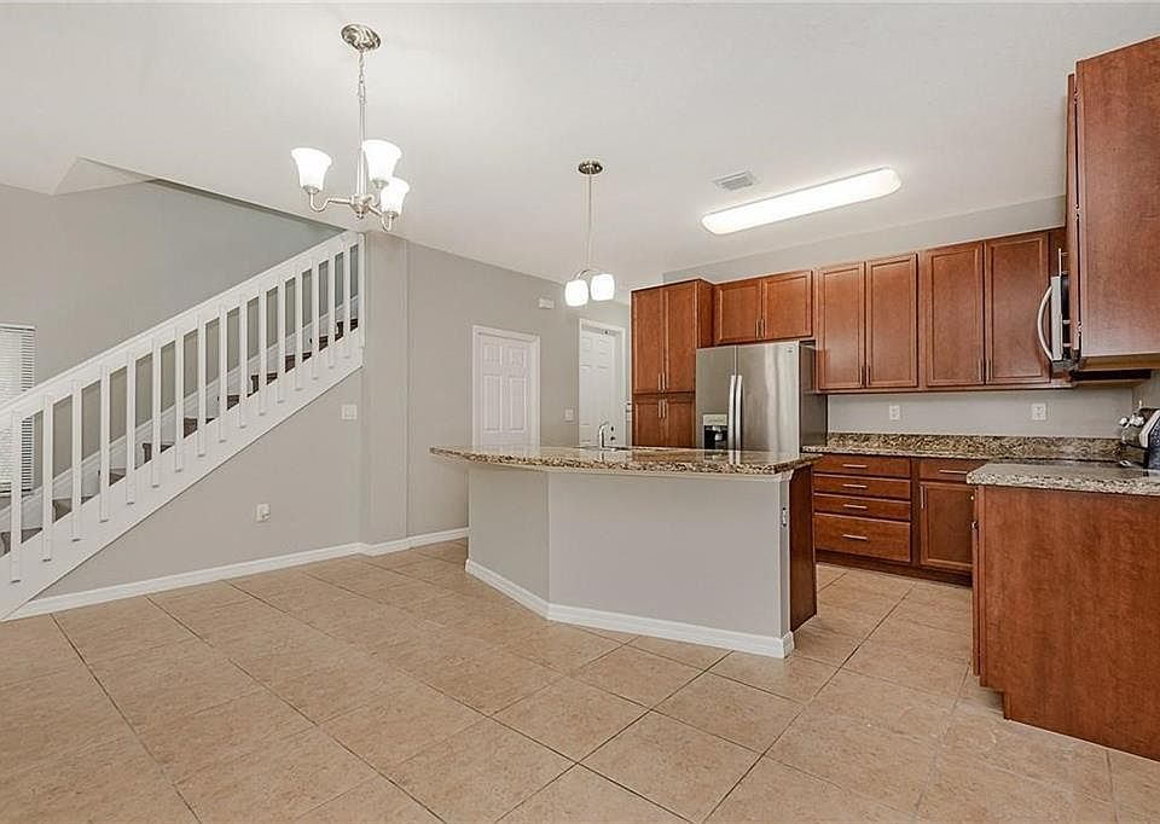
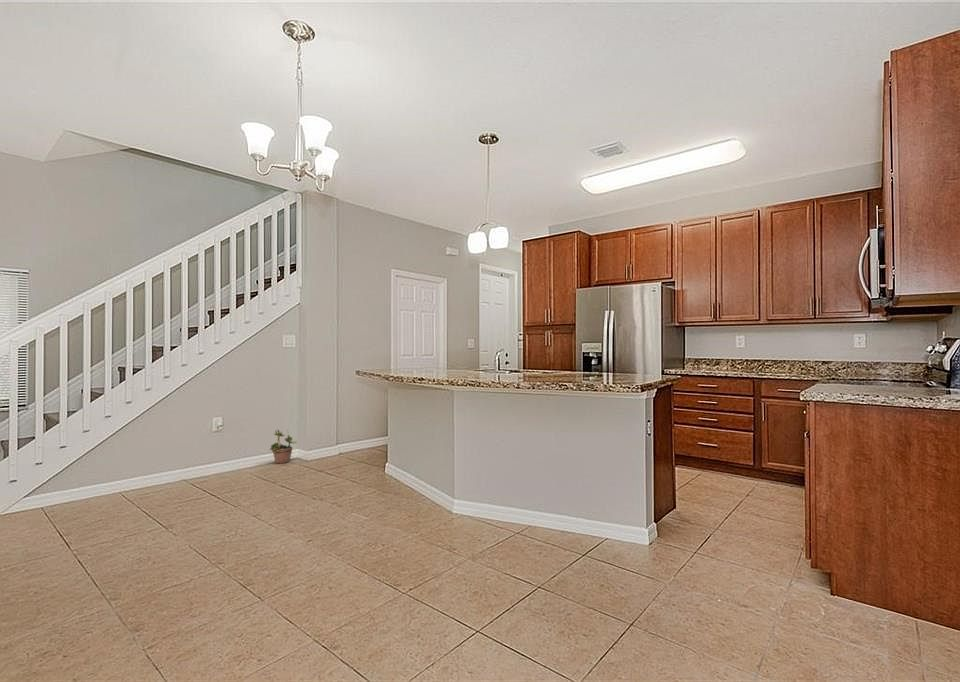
+ potted plant [269,427,298,465]
